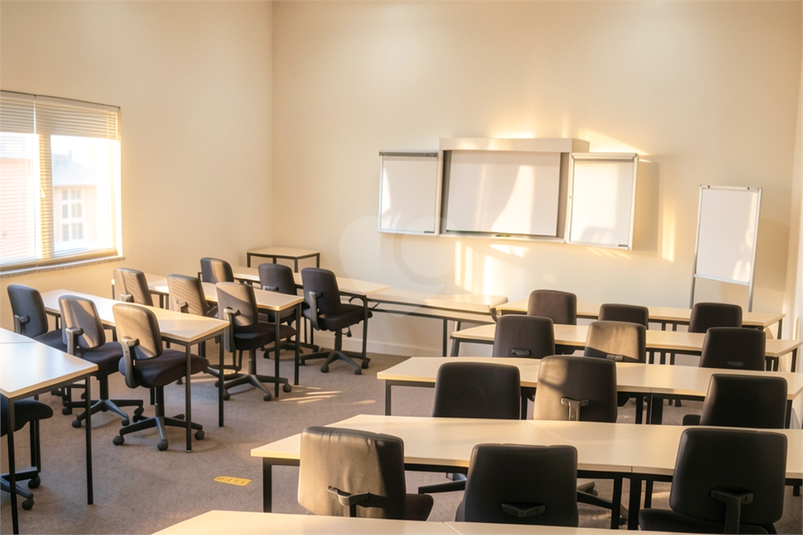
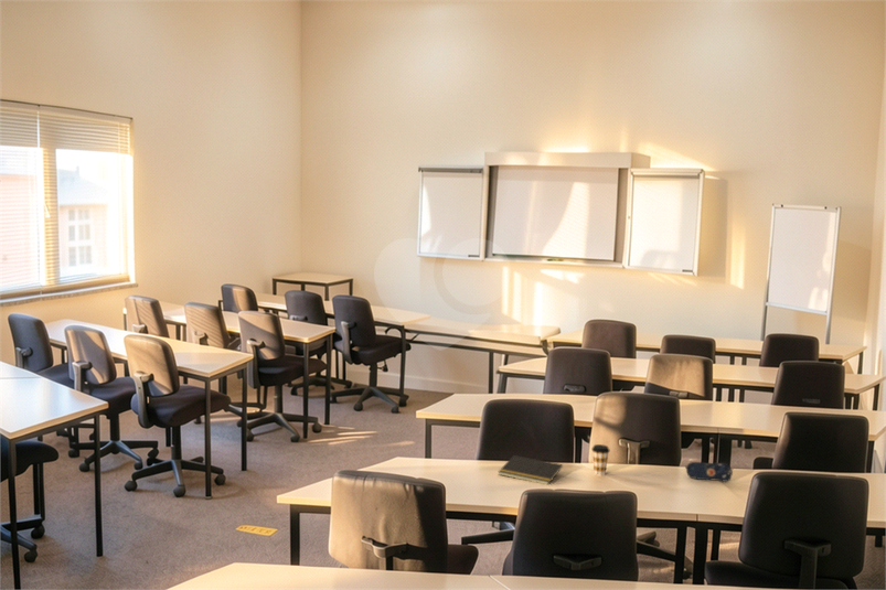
+ notepad [498,454,564,485]
+ coffee cup [590,443,611,476]
+ pencil case [684,461,734,483]
